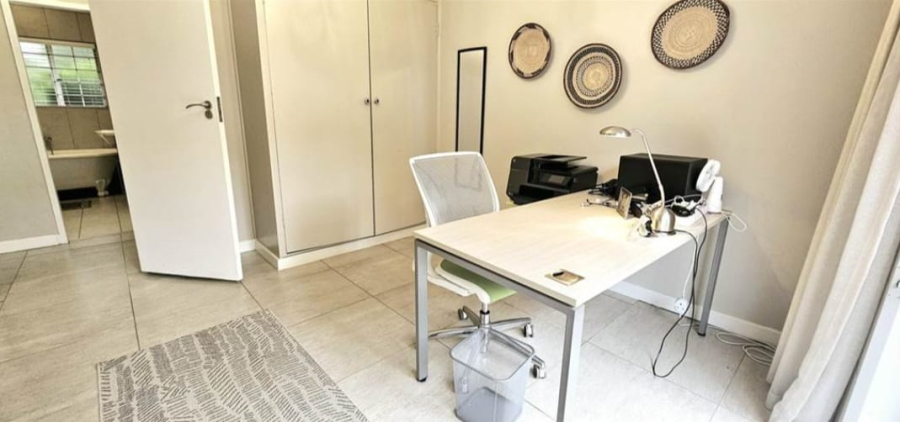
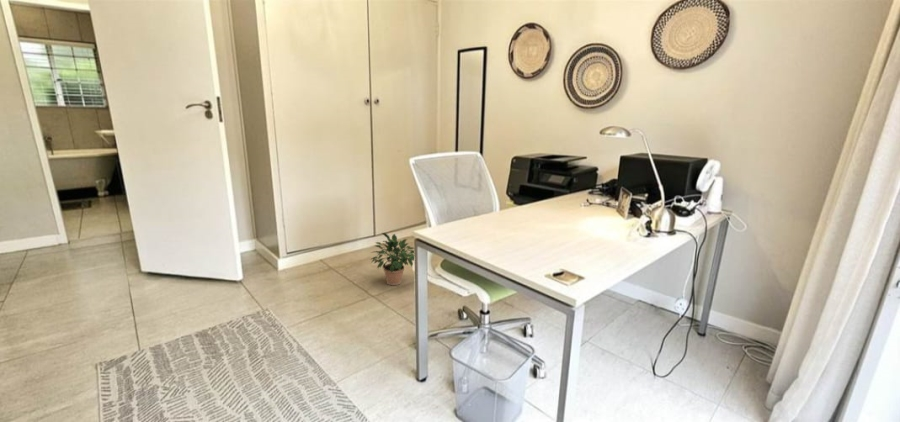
+ potted plant [370,232,415,286]
